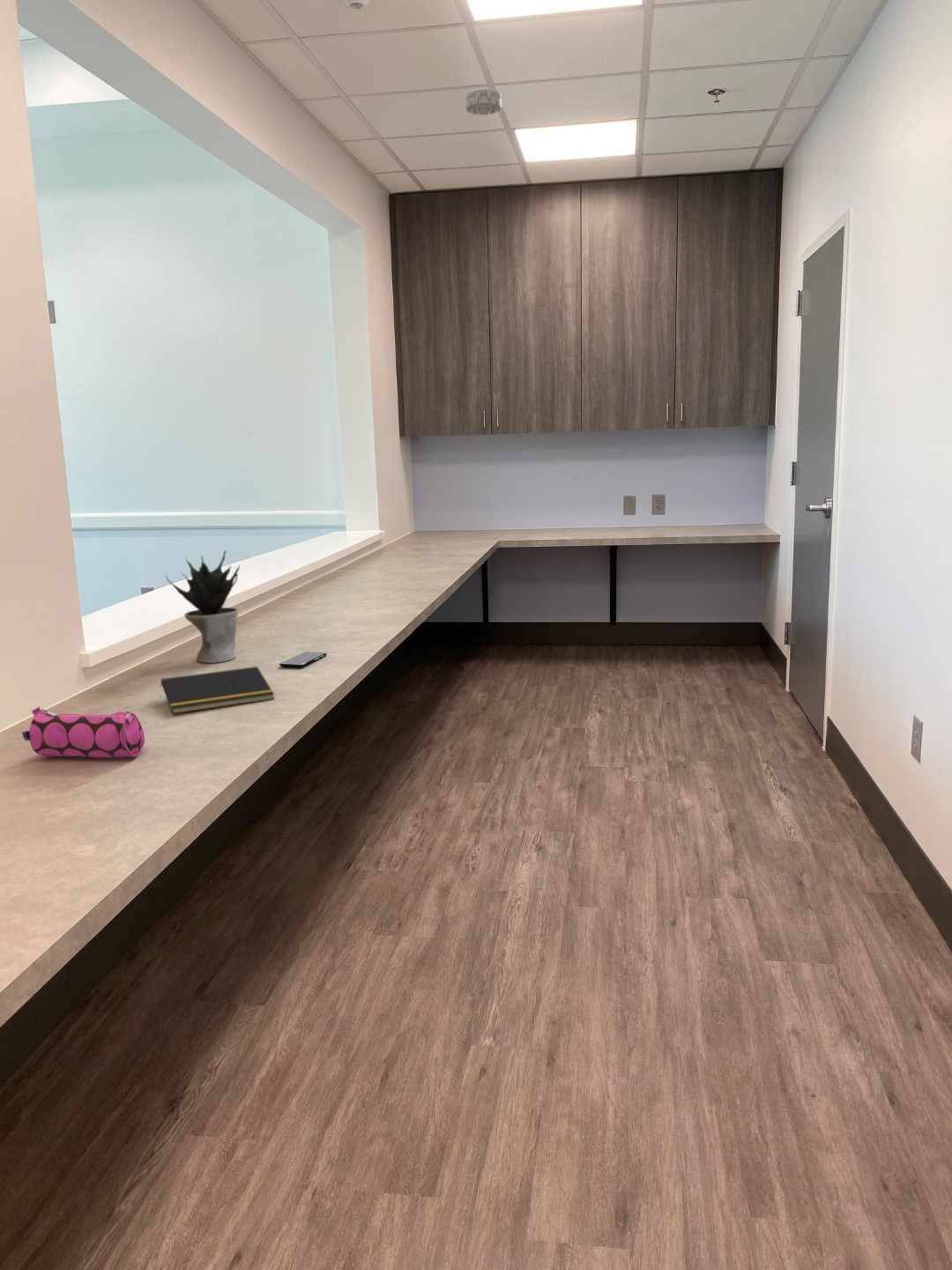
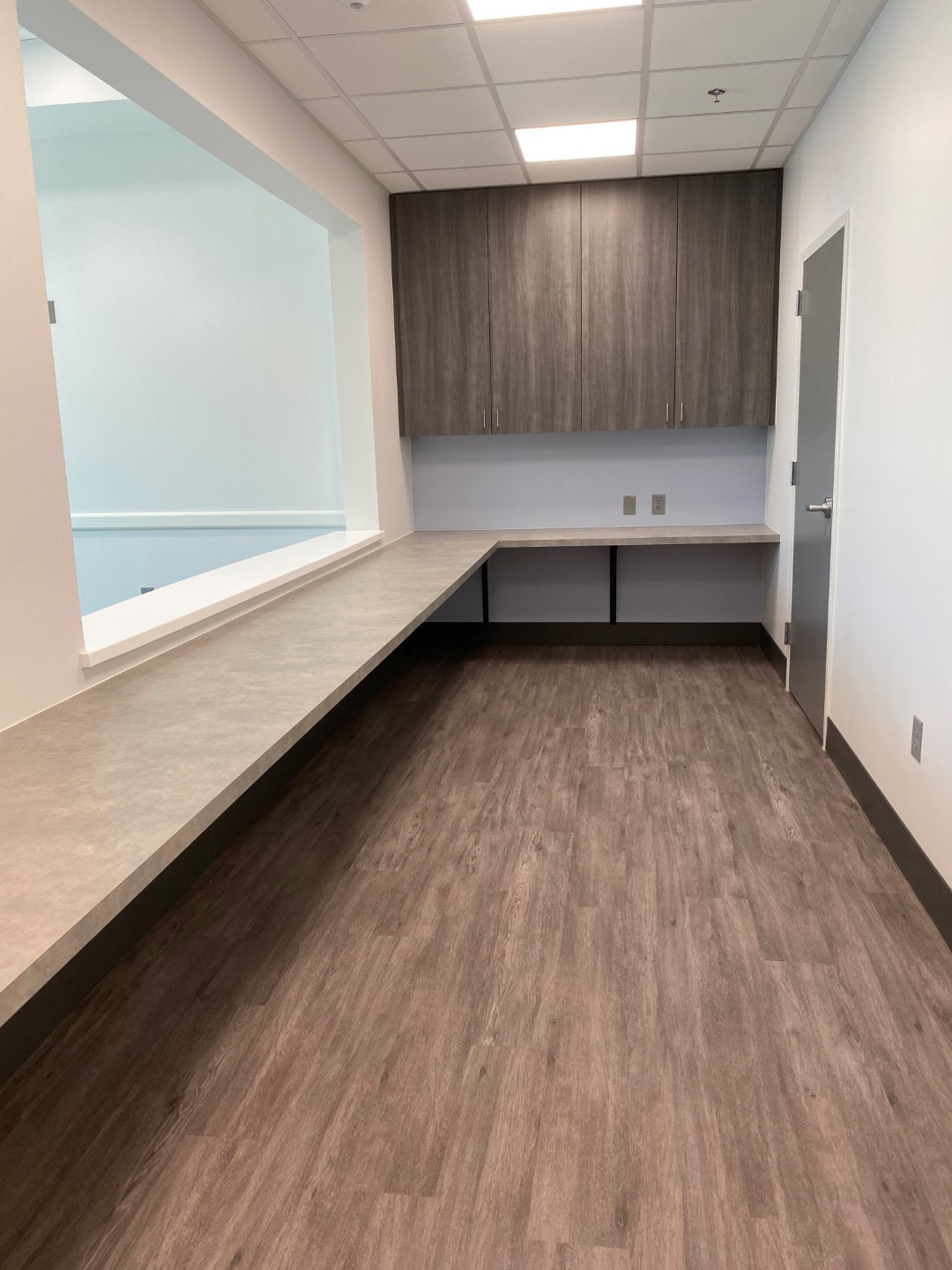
- smartphone [279,651,327,669]
- smoke detector [465,88,502,116]
- potted plant [164,549,241,664]
- notepad [159,666,275,714]
- pencil case [21,706,145,758]
